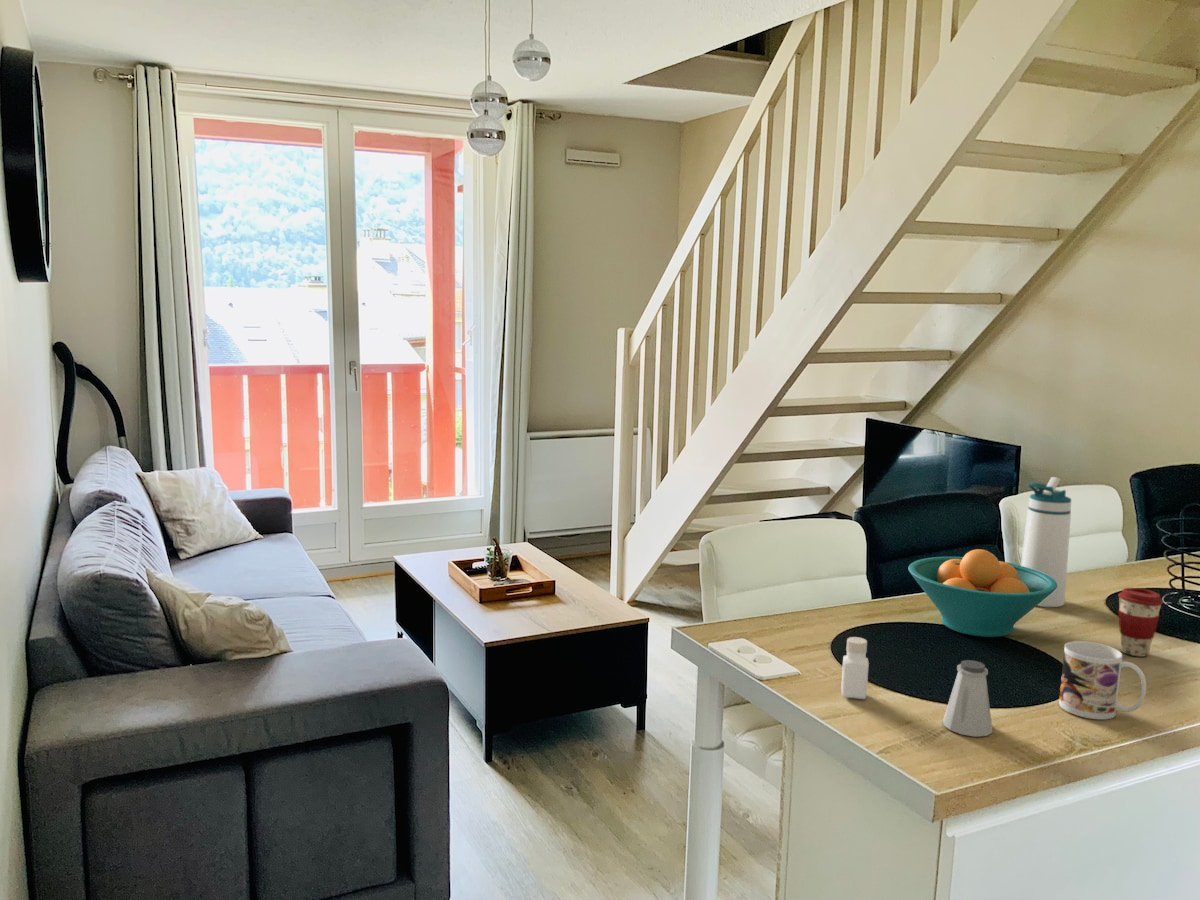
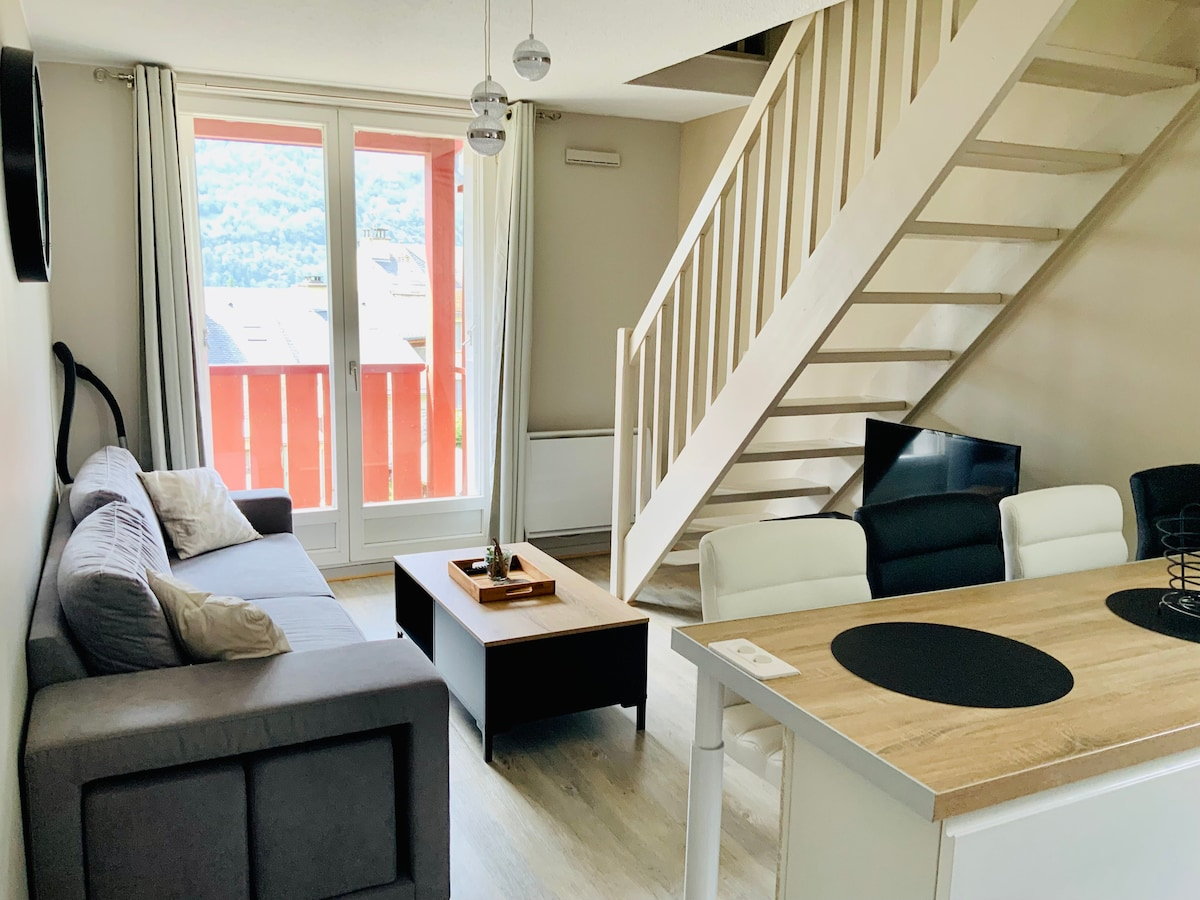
- water bottle [1020,476,1072,608]
- mug [1058,640,1147,720]
- fruit bowl [907,548,1058,638]
- coffee cup [1117,587,1164,658]
- saltshaker [942,659,994,738]
- pepper shaker [840,636,870,700]
